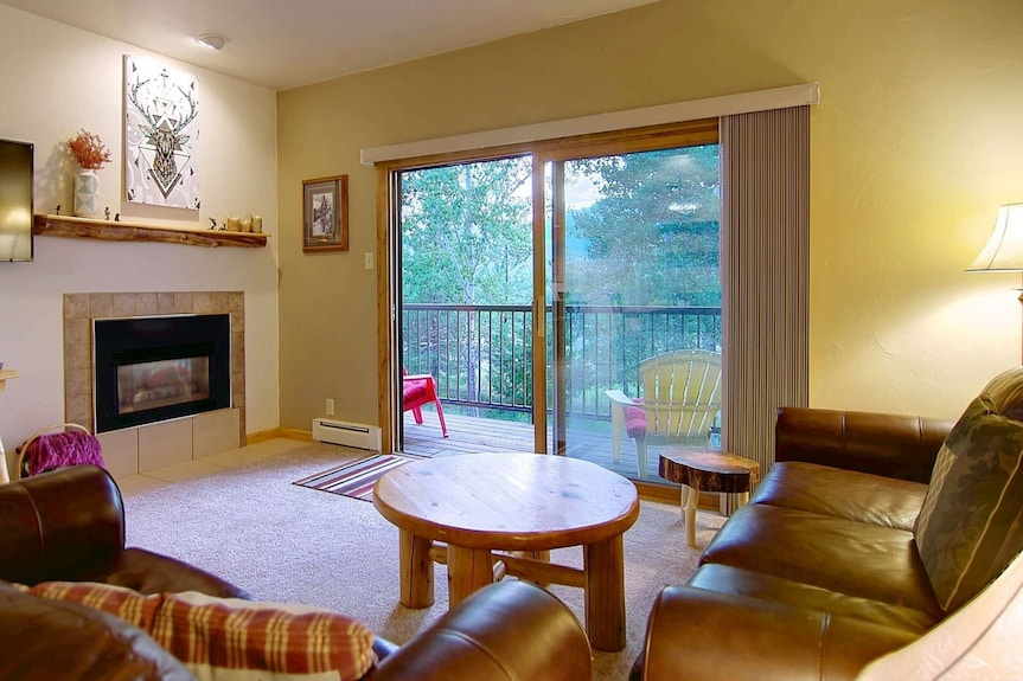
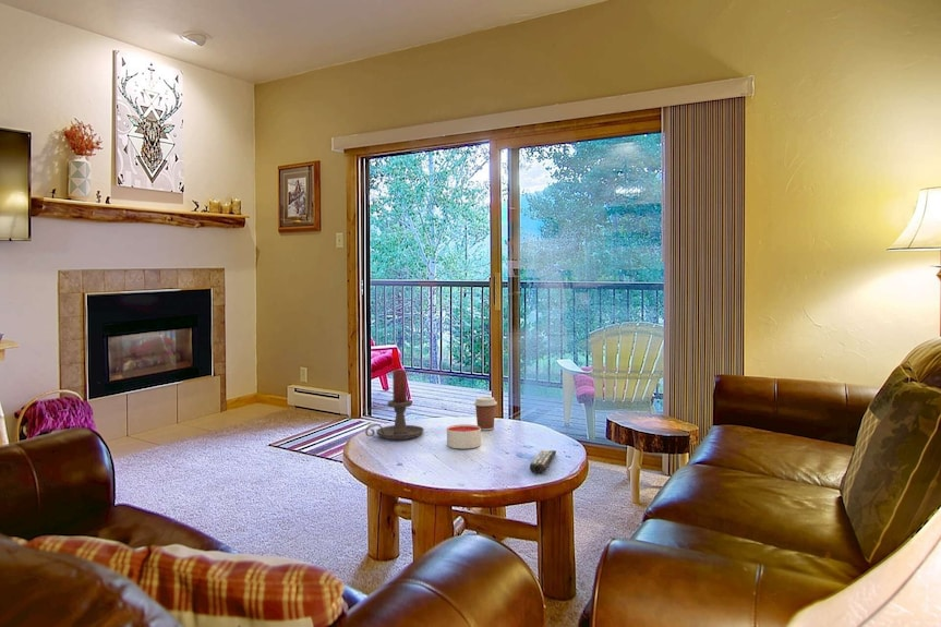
+ coffee cup [473,396,498,432]
+ candle holder [364,369,425,441]
+ candle [446,423,482,449]
+ remote control [529,449,557,474]
